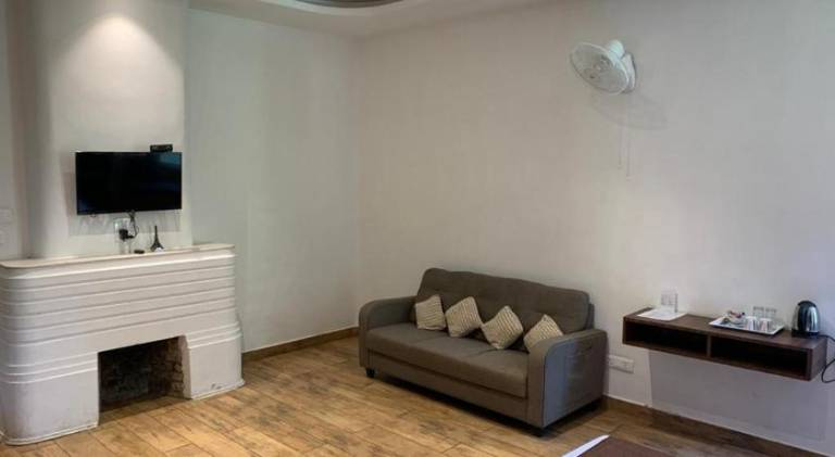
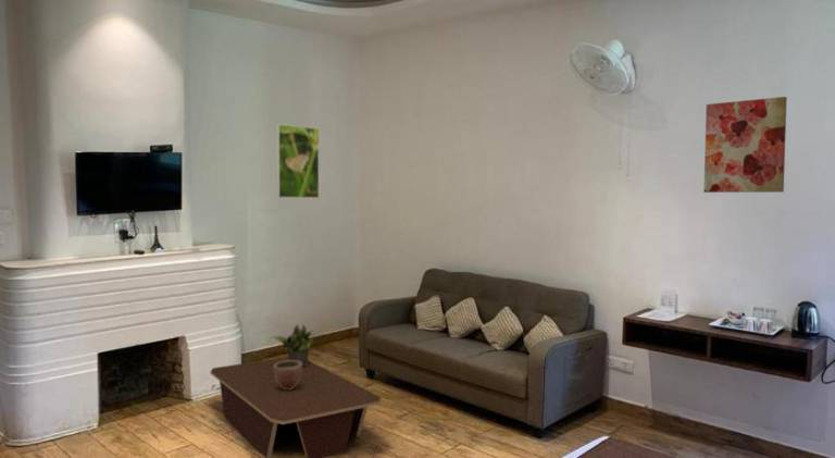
+ potted plant [272,323,315,367]
+ wall art [702,96,788,194]
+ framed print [275,123,320,199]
+ decorative bowl [274,361,301,389]
+ coffee table [210,356,382,458]
